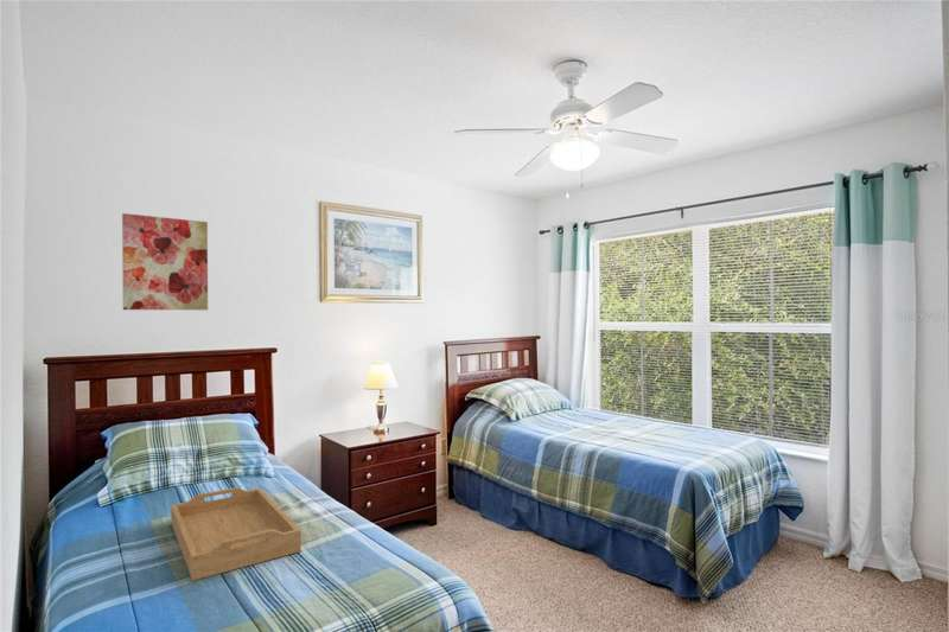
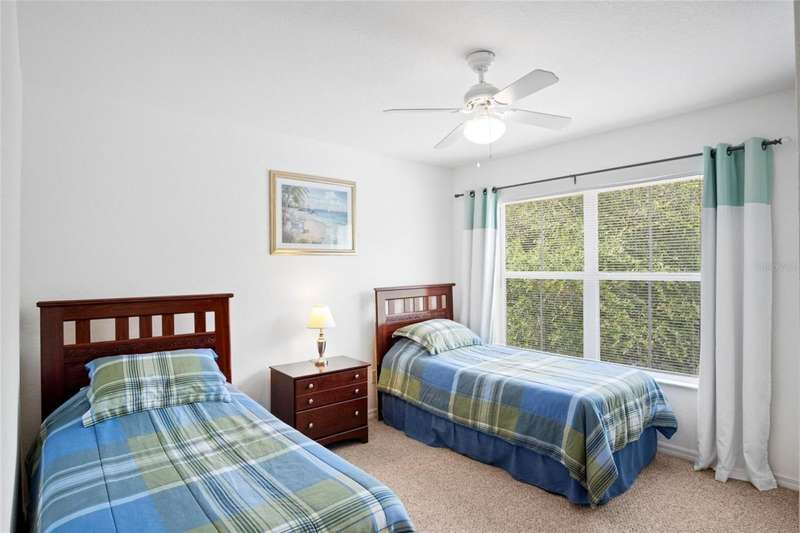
- wall art [121,212,209,311]
- serving tray [170,486,302,582]
